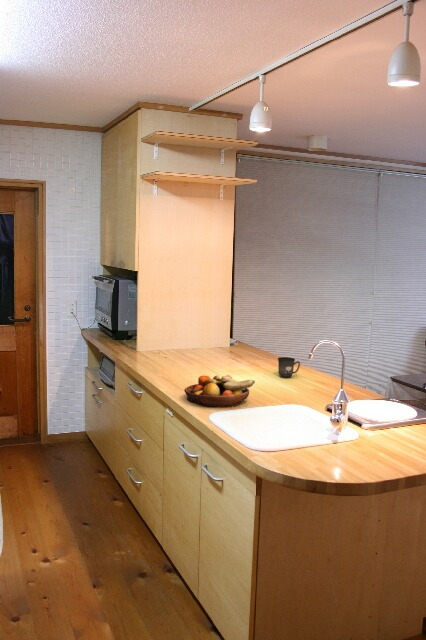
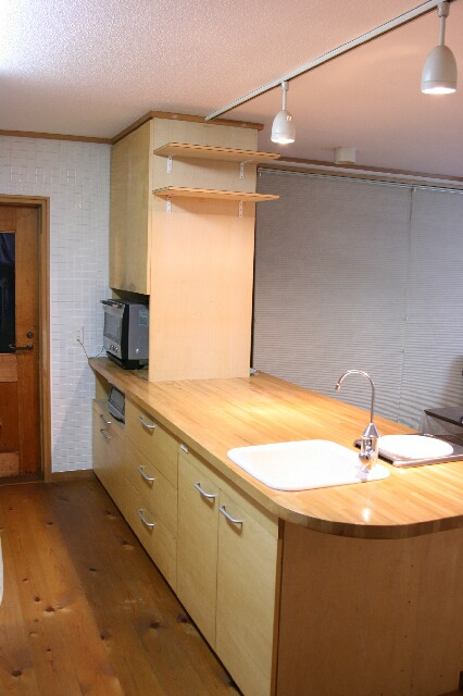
- mug [277,356,301,379]
- fruit bowl [183,374,256,408]
